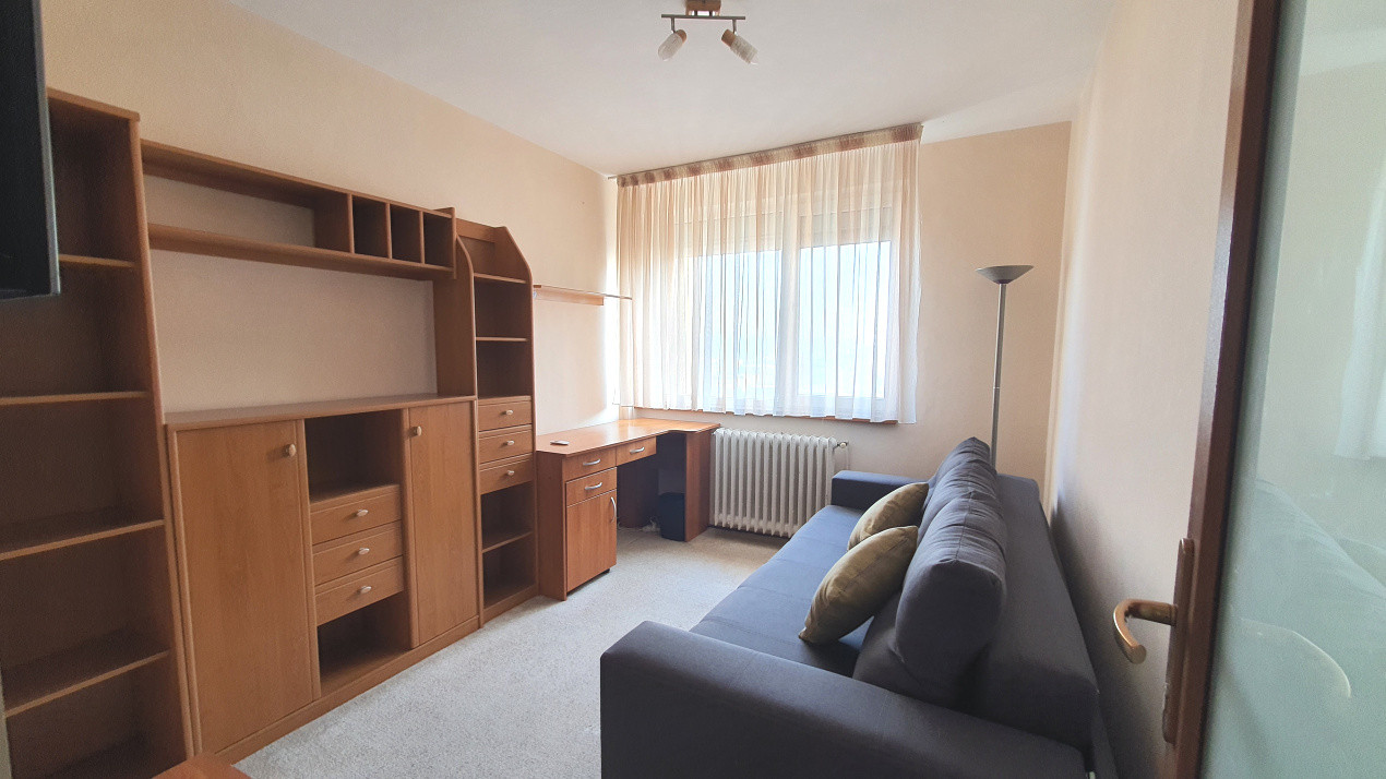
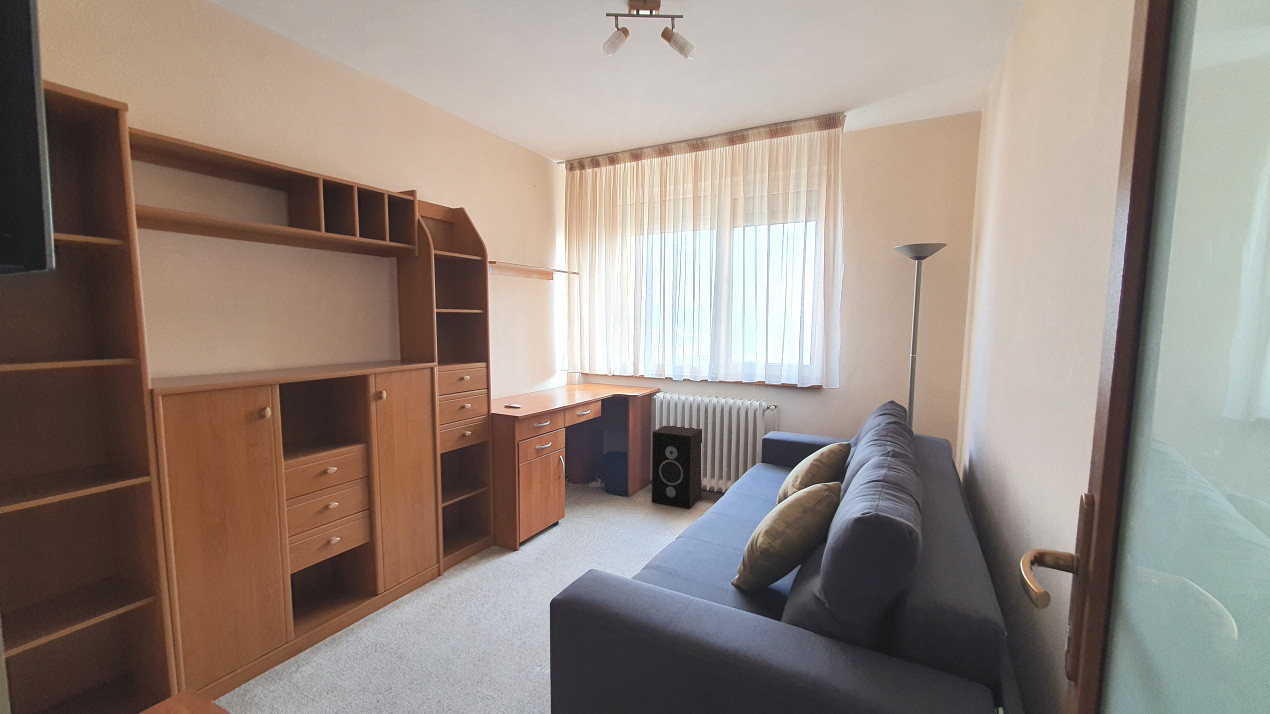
+ speaker [651,425,703,510]
